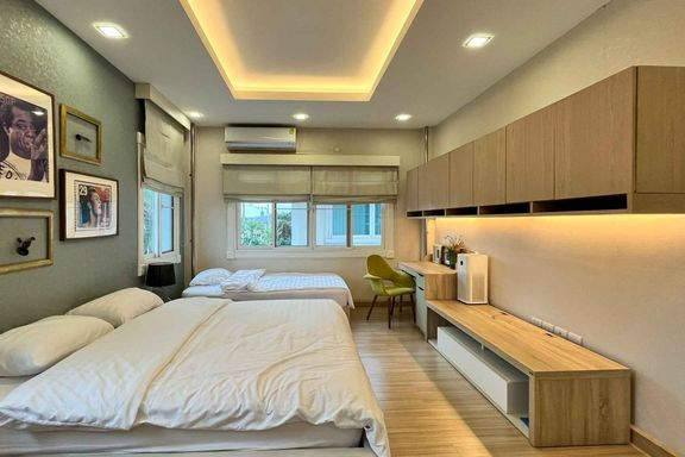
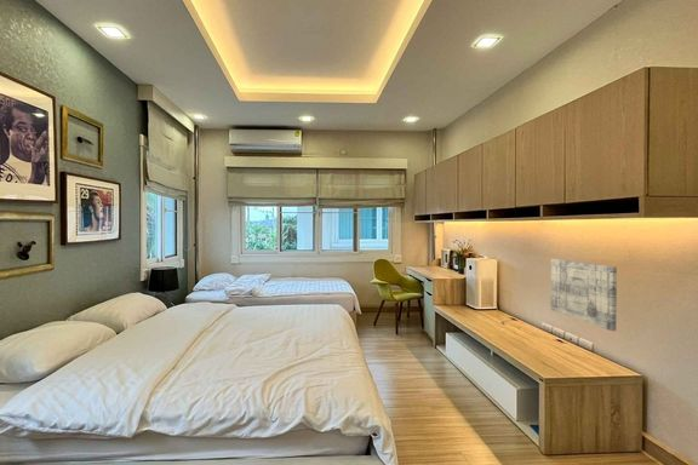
+ wall art [549,258,618,332]
